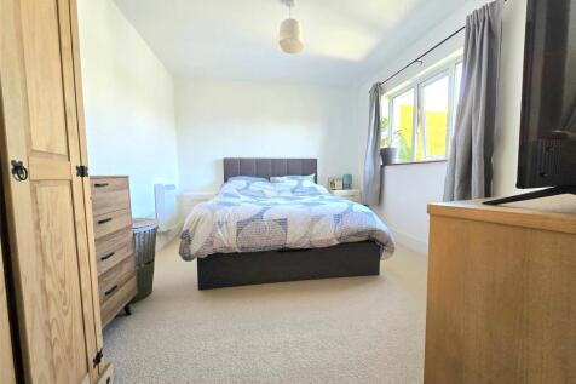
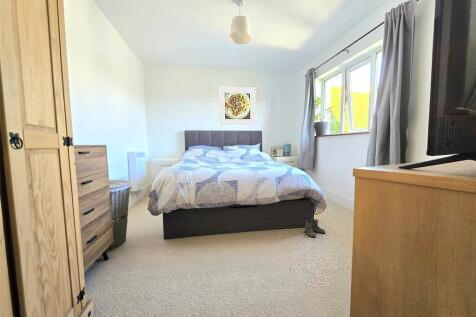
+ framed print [218,85,257,126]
+ boots [303,218,326,238]
